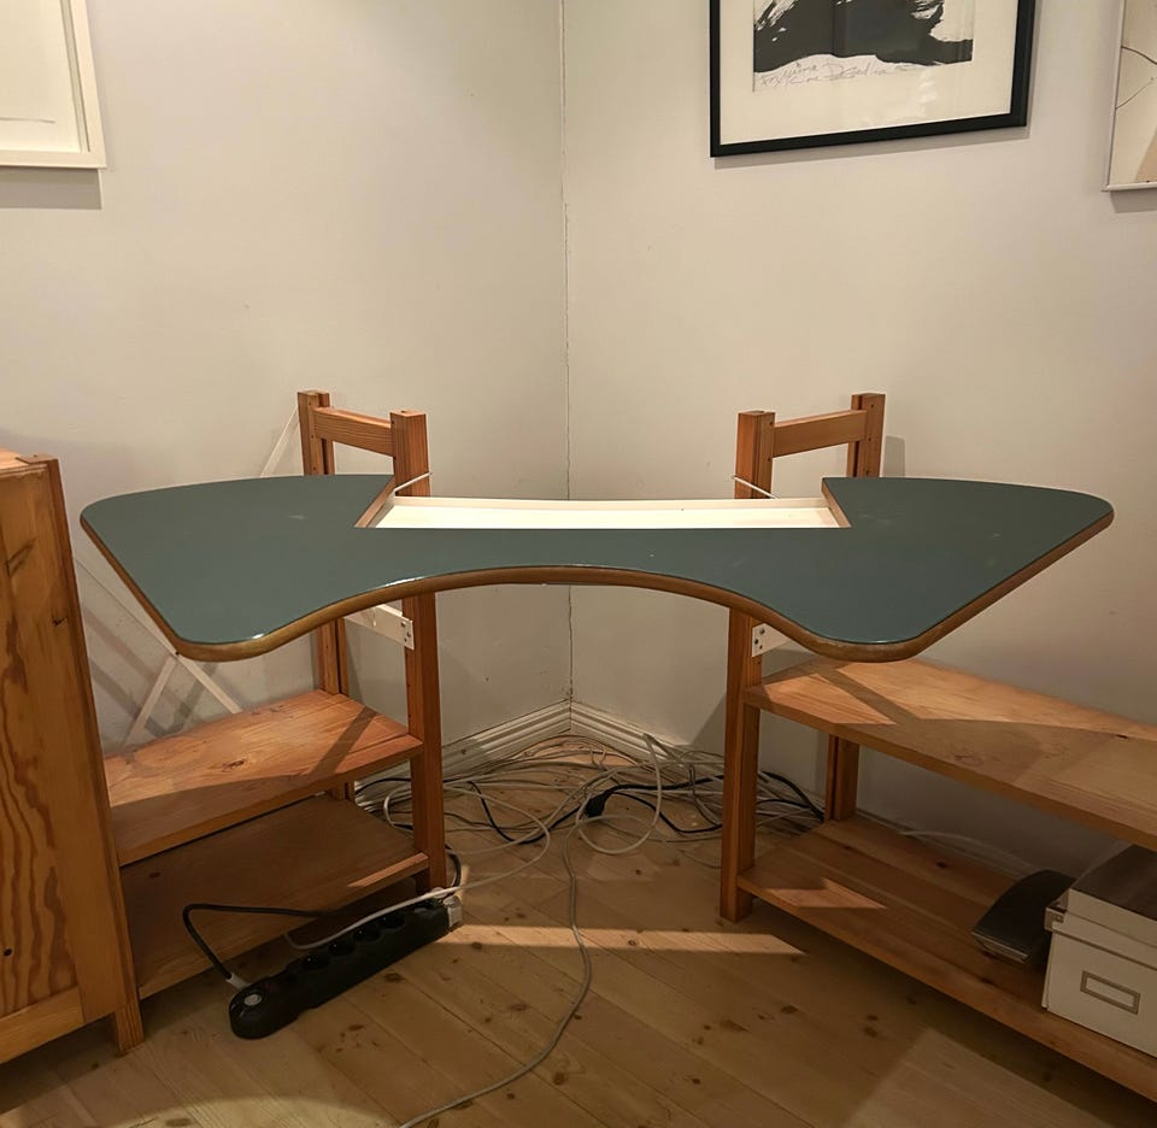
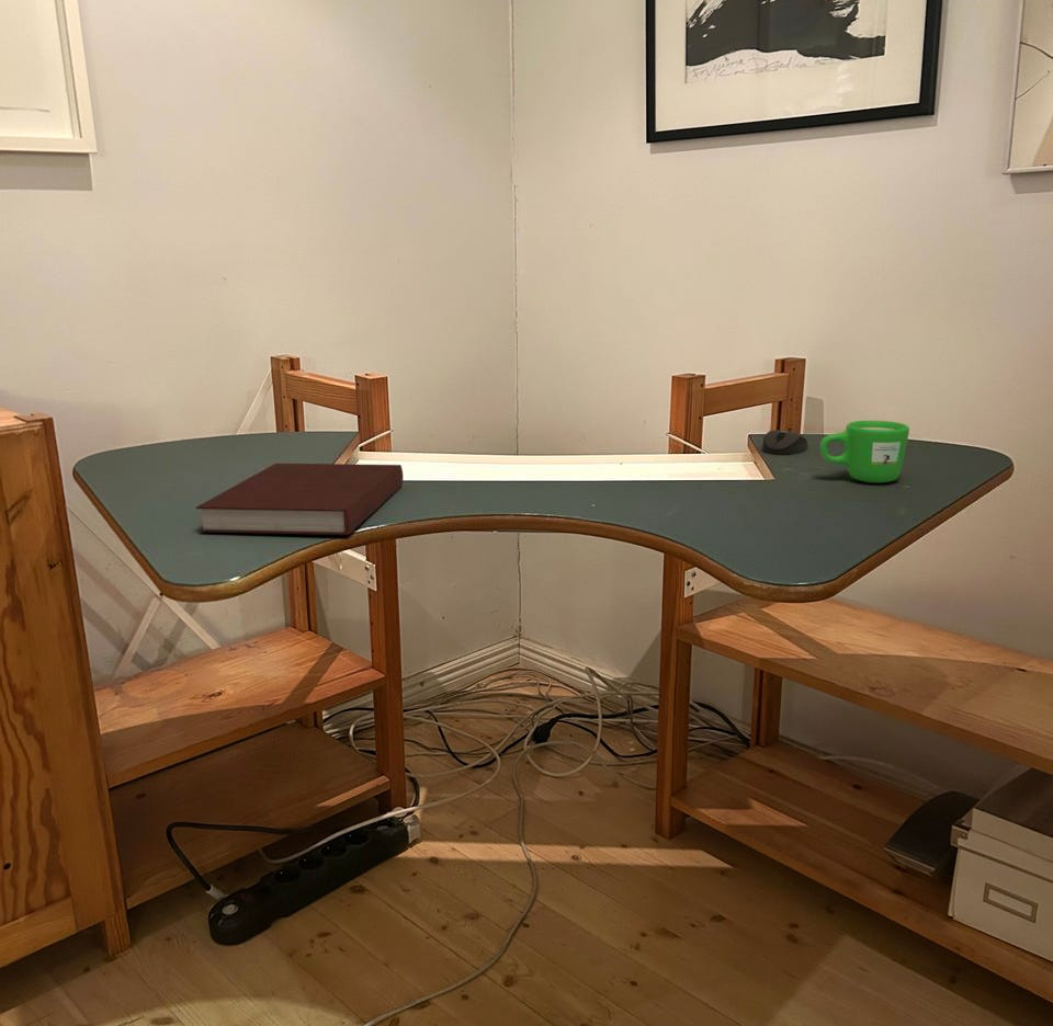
+ mouse [761,429,808,456]
+ mug [819,420,910,483]
+ notebook [195,463,404,536]
